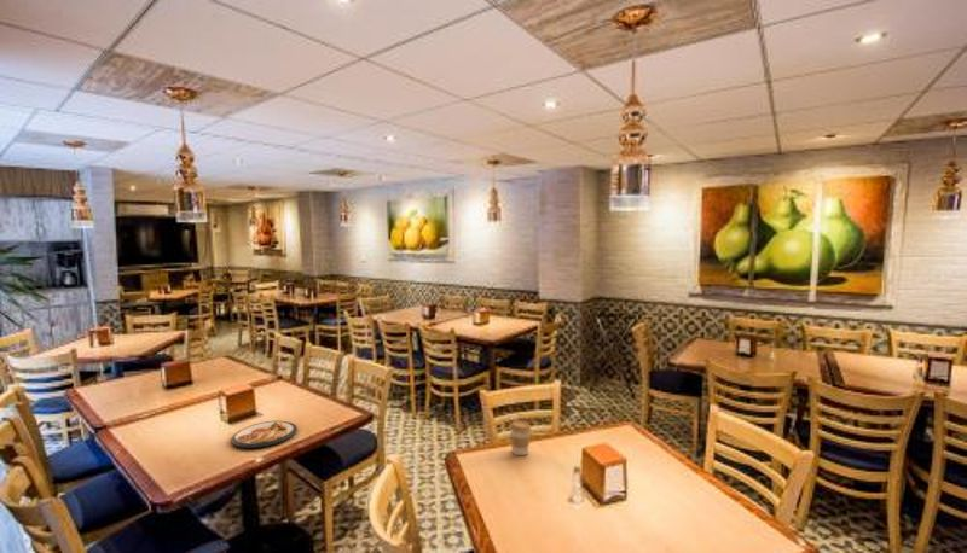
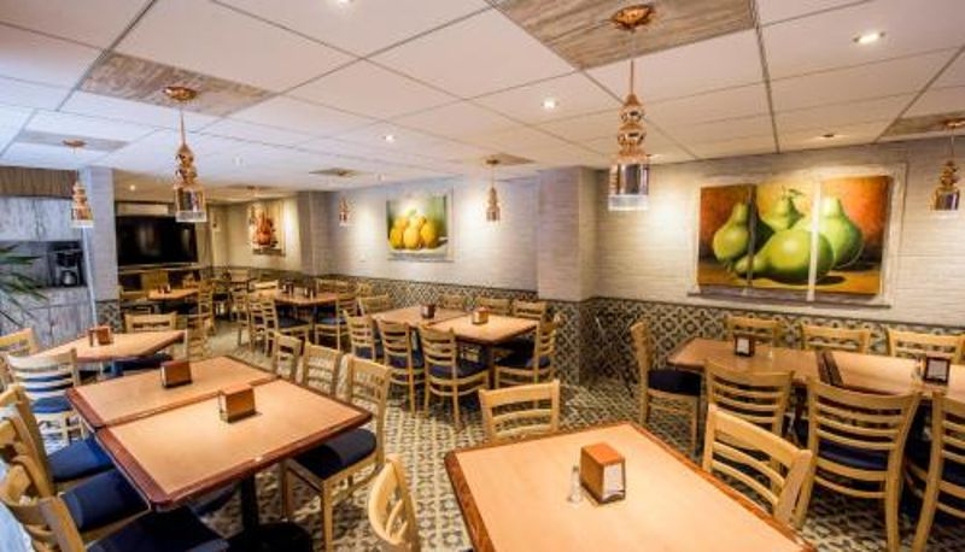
- dish [230,420,299,449]
- coffee cup [509,419,532,456]
